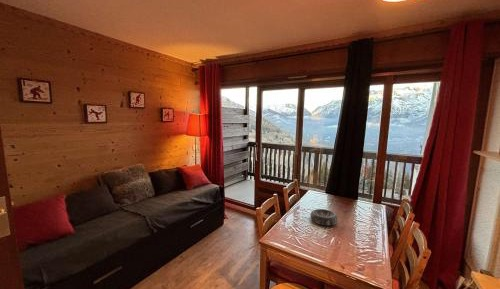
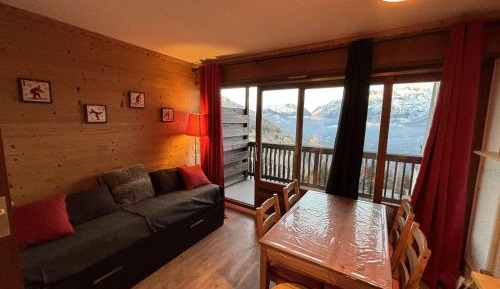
- decorative bowl [309,208,339,226]
